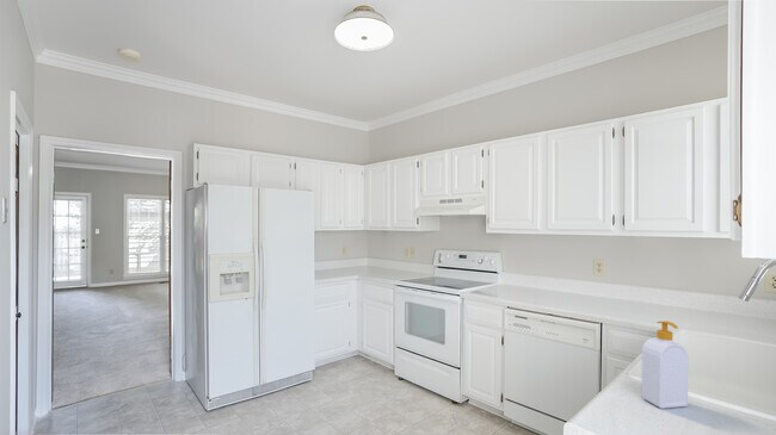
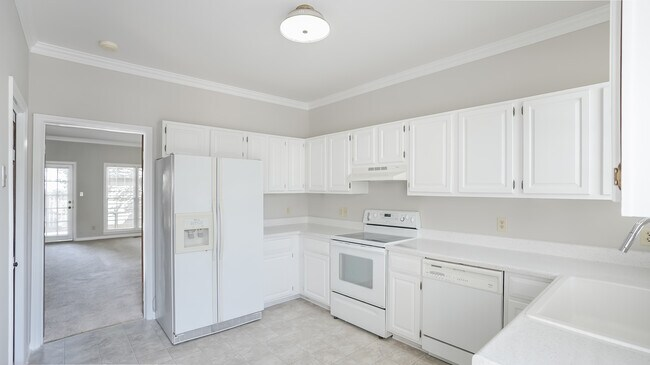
- soap bottle [641,319,689,410]
